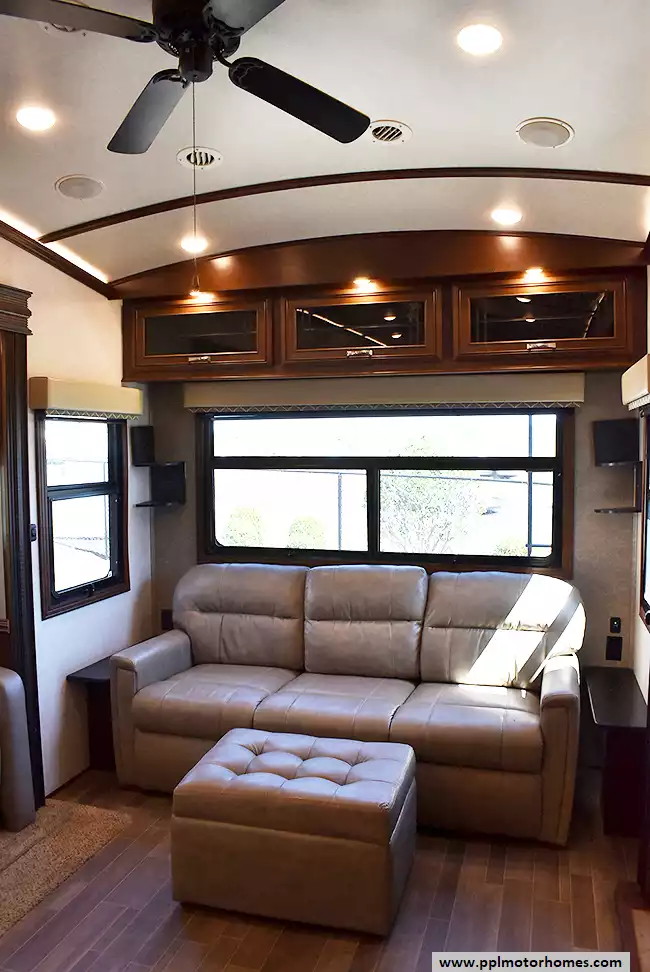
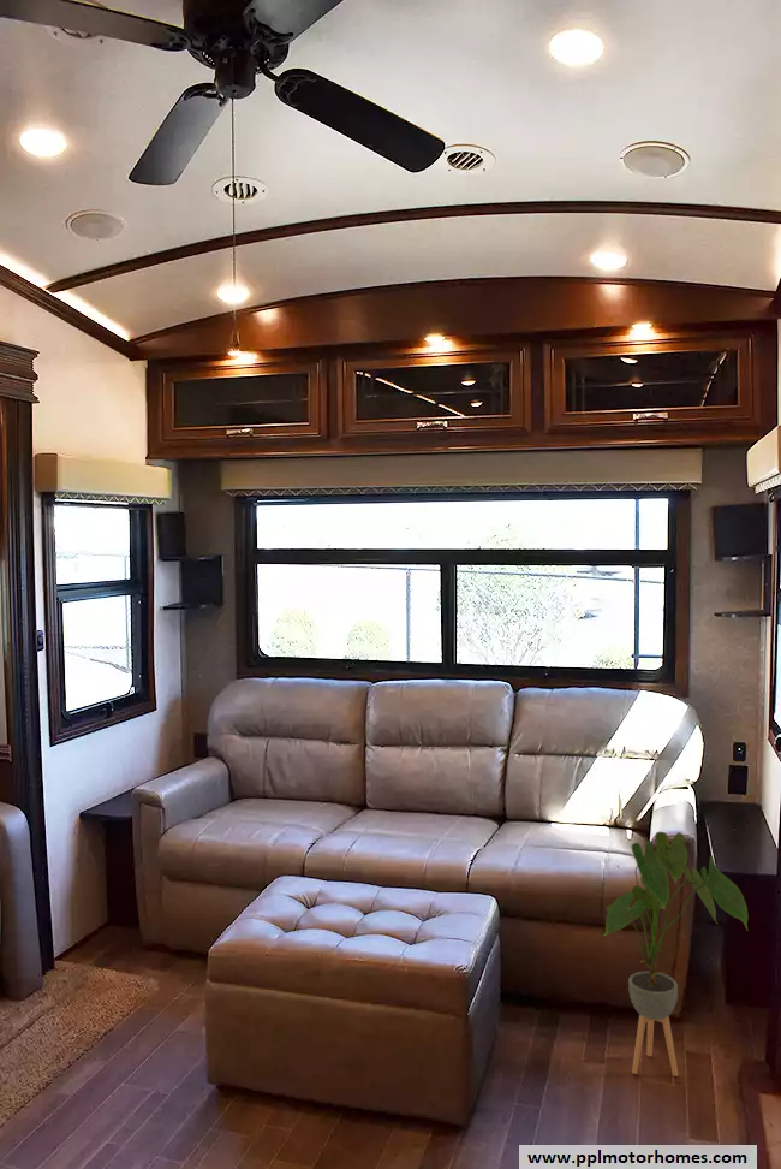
+ house plant [602,831,749,1078]
